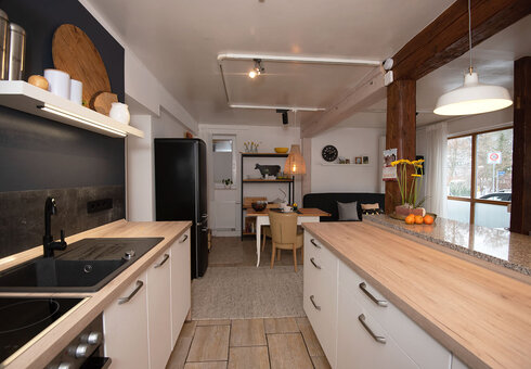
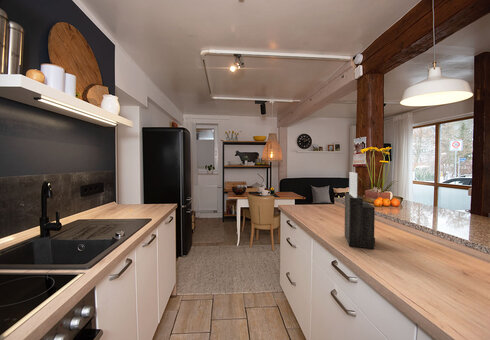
+ knife block [344,171,376,250]
